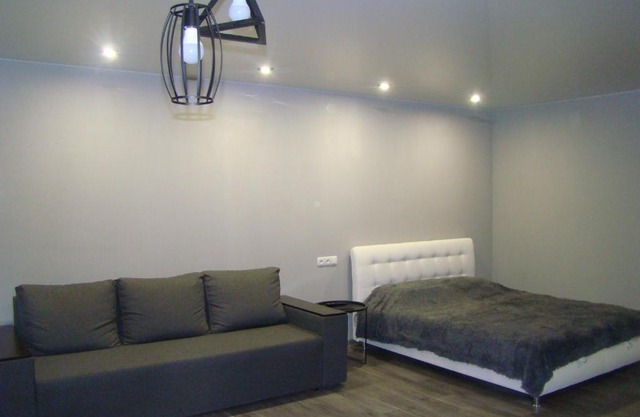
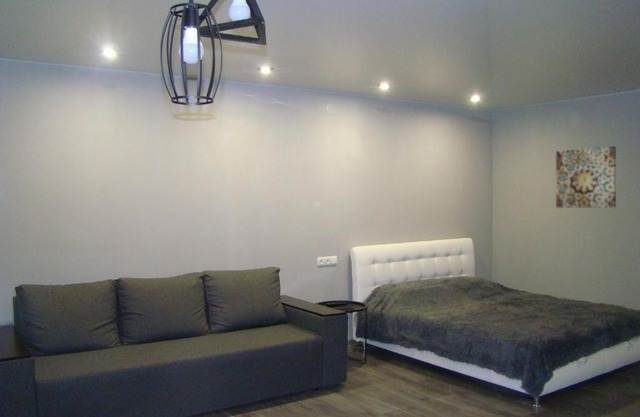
+ wall art [555,145,617,209]
